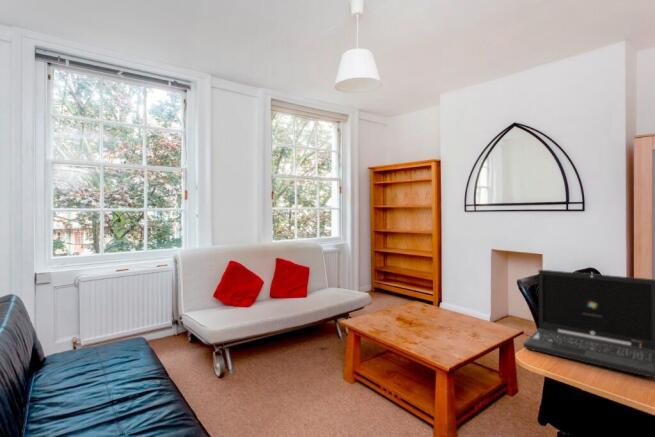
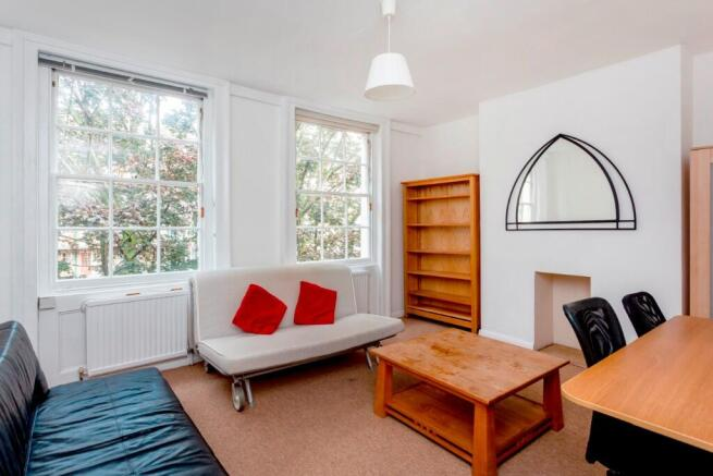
- laptop [522,269,655,379]
